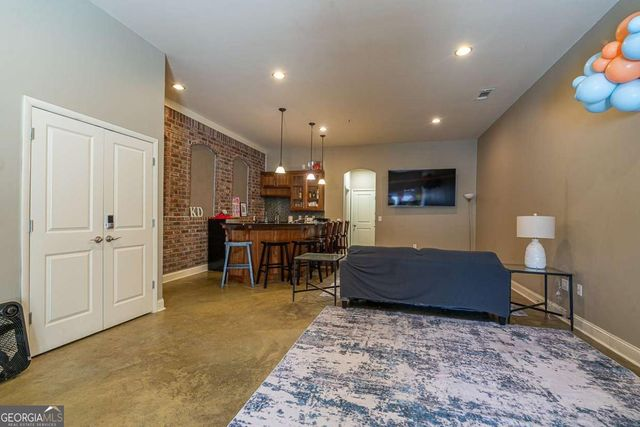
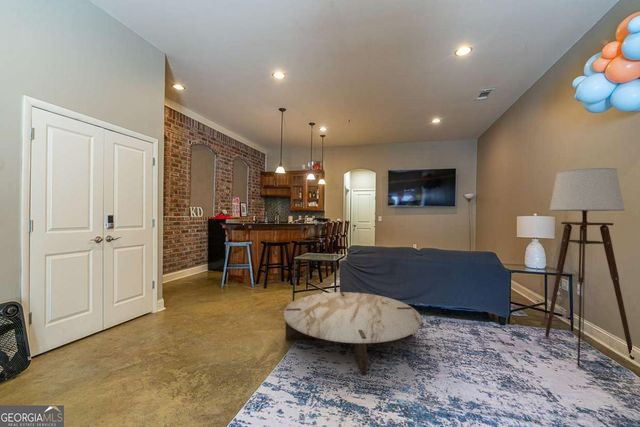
+ coffee table [283,291,422,377]
+ floor lamp [544,167,636,367]
